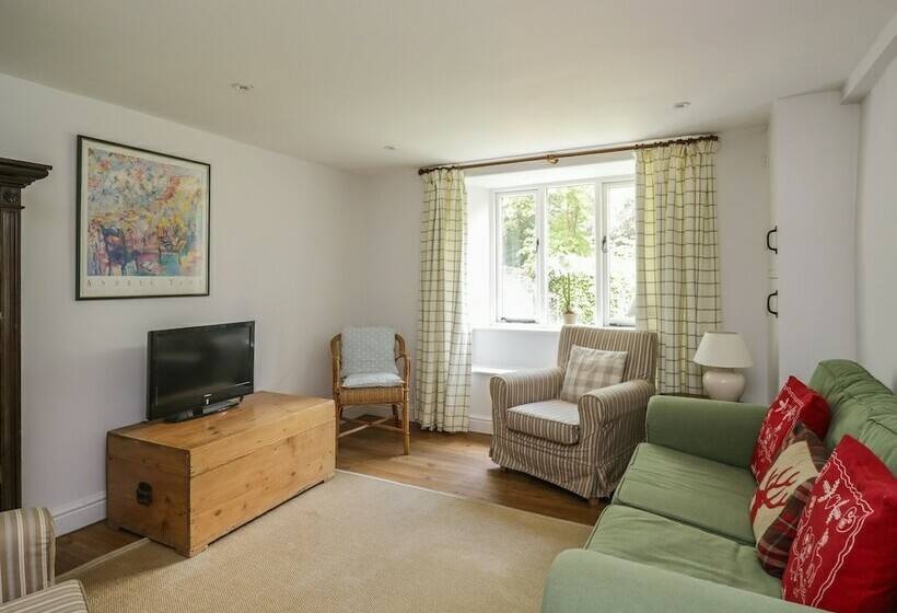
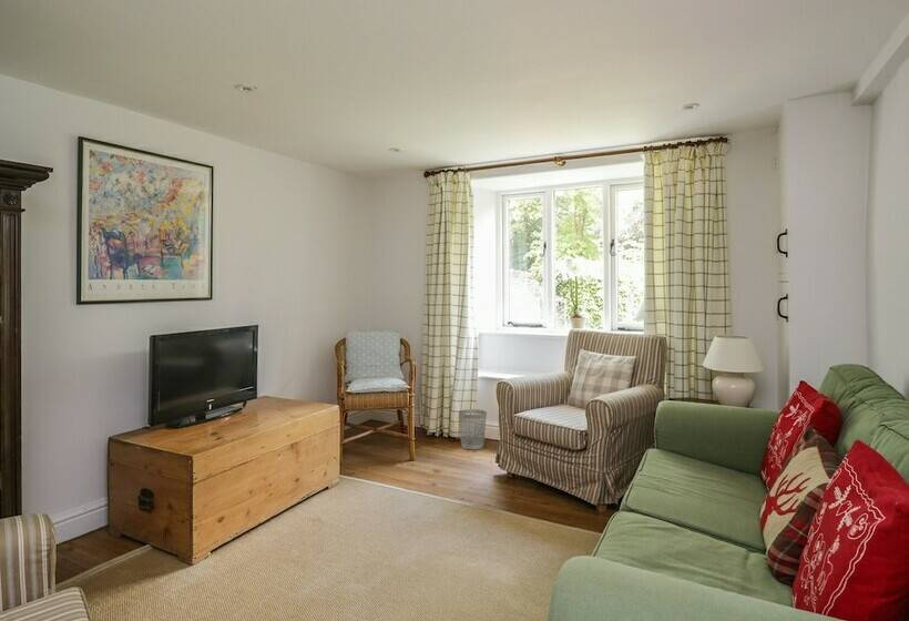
+ wastebasket [458,408,488,450]
